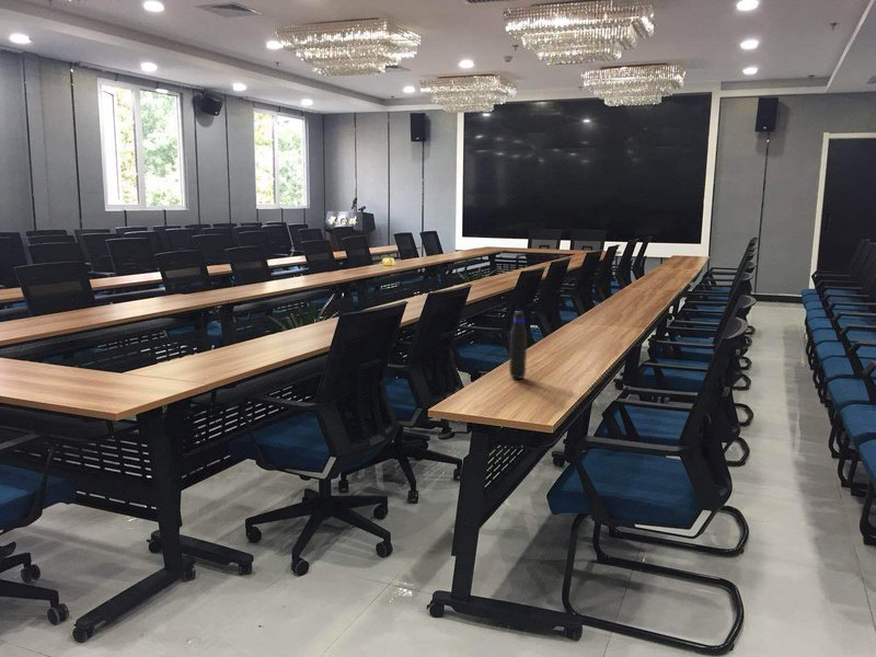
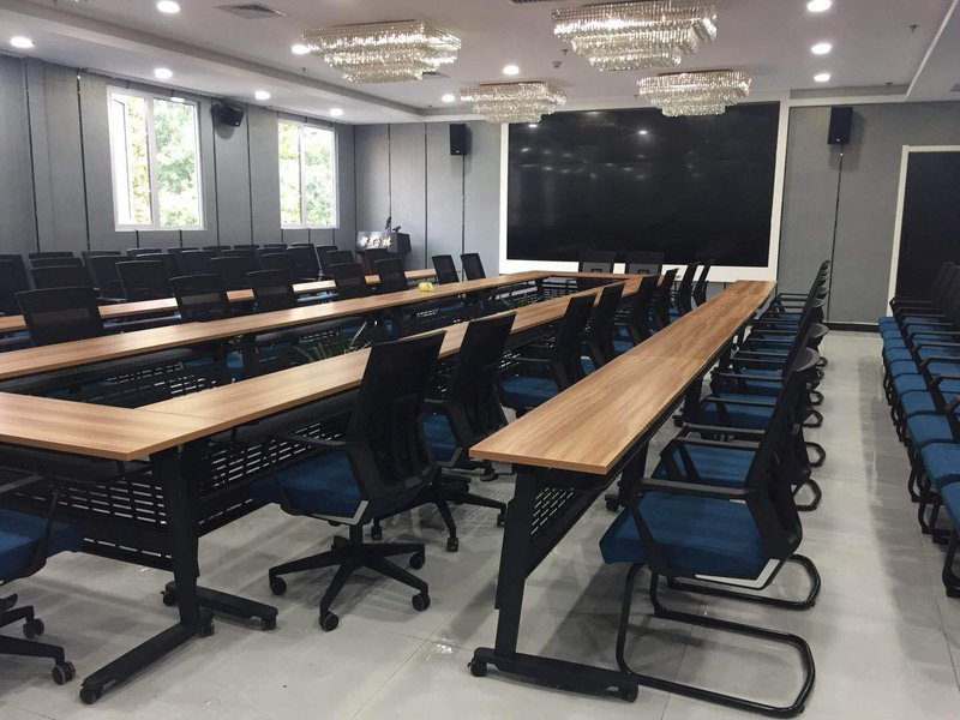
- water bottle [508,310,528,380]
